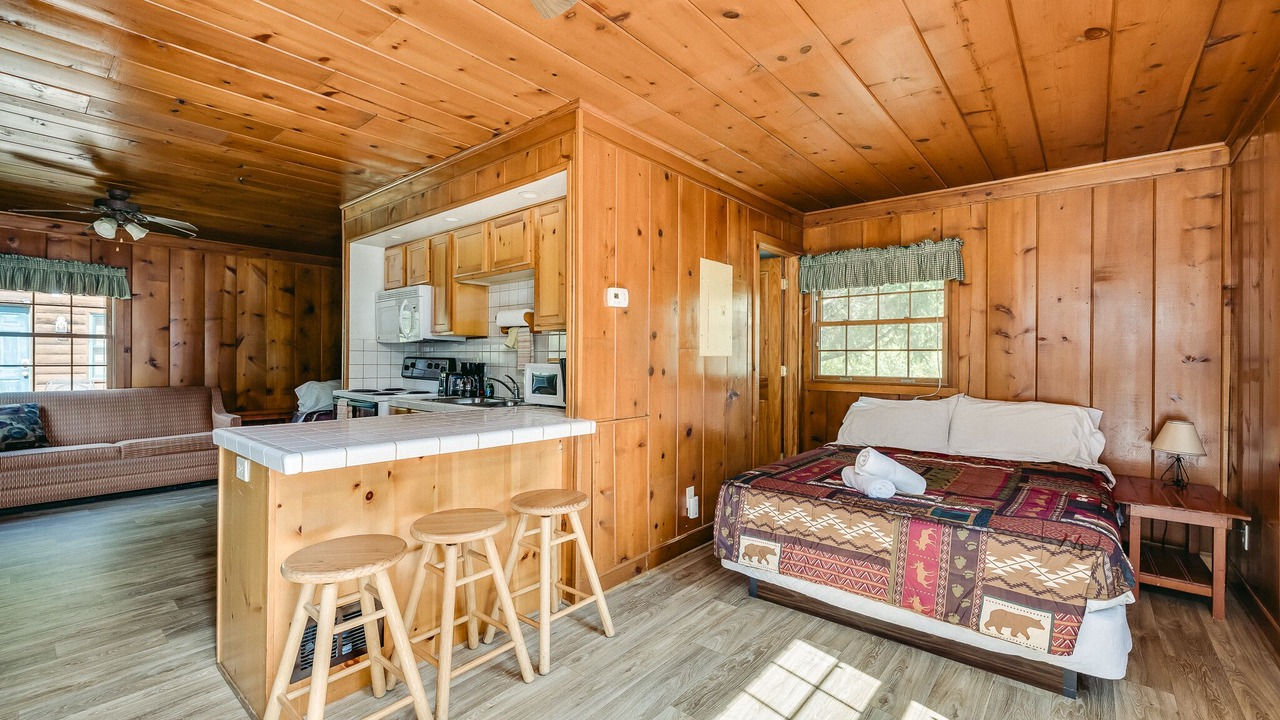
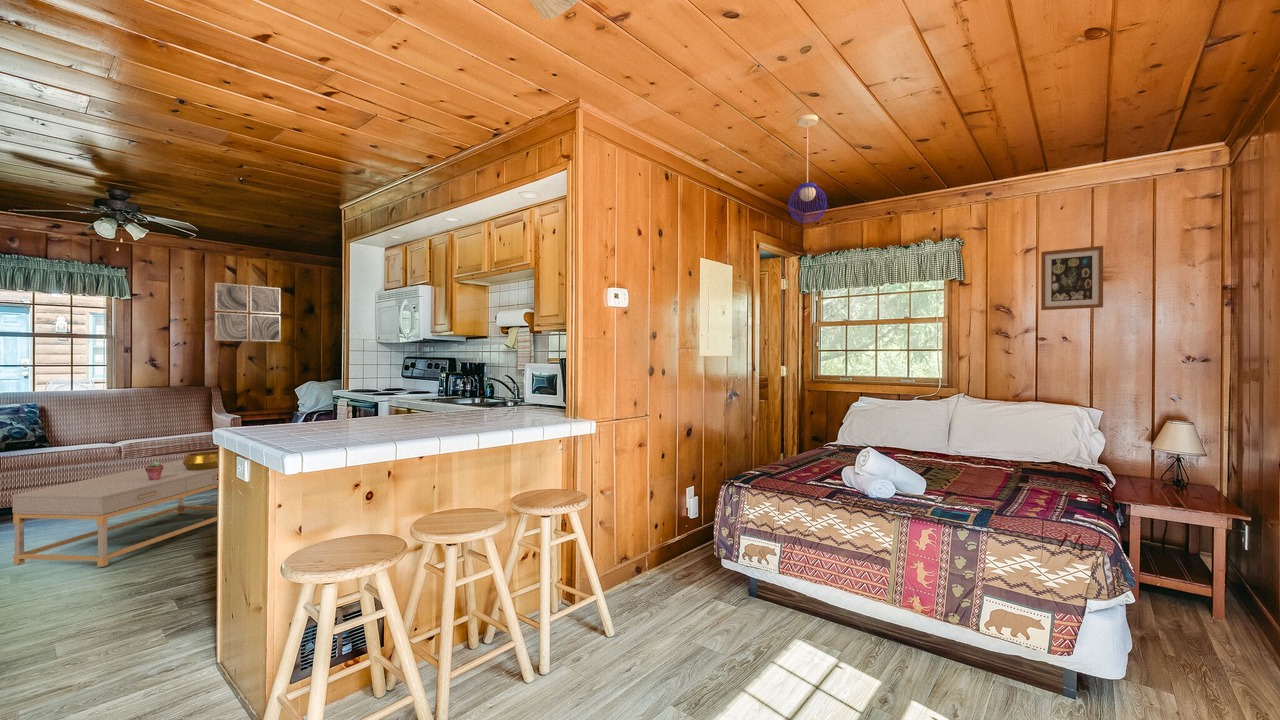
+ pendant light [787,114,828,224]
+ wall art [213,282,282,343]
+ coffee table [11,459,218,568]
+ decorative bowl [183,450,219,471]
+ wall art [1040,245,1104,311]
+ potted succulent [144,460,163,480]
